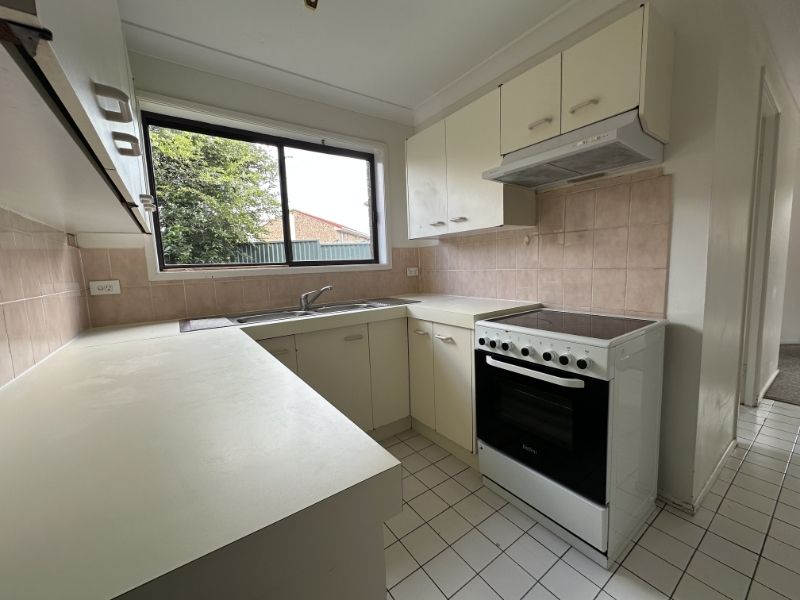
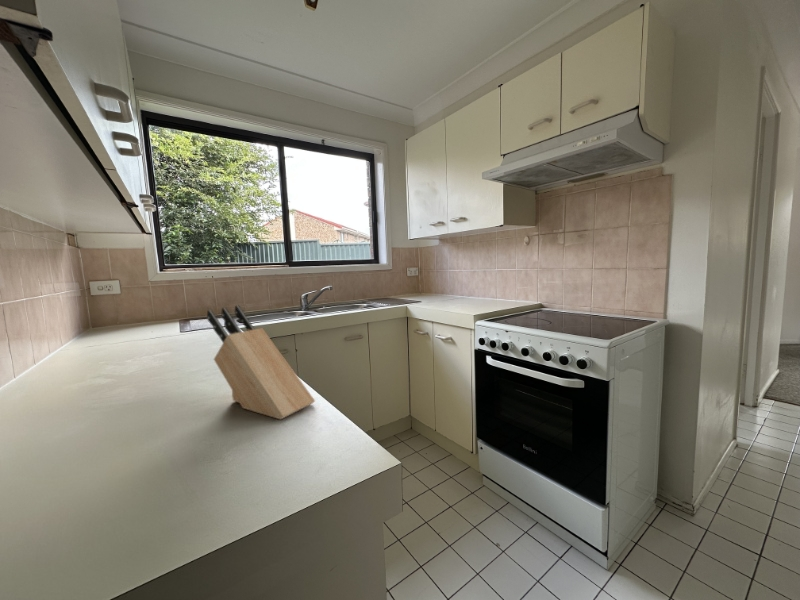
+ knife block [206,304,316,420]
